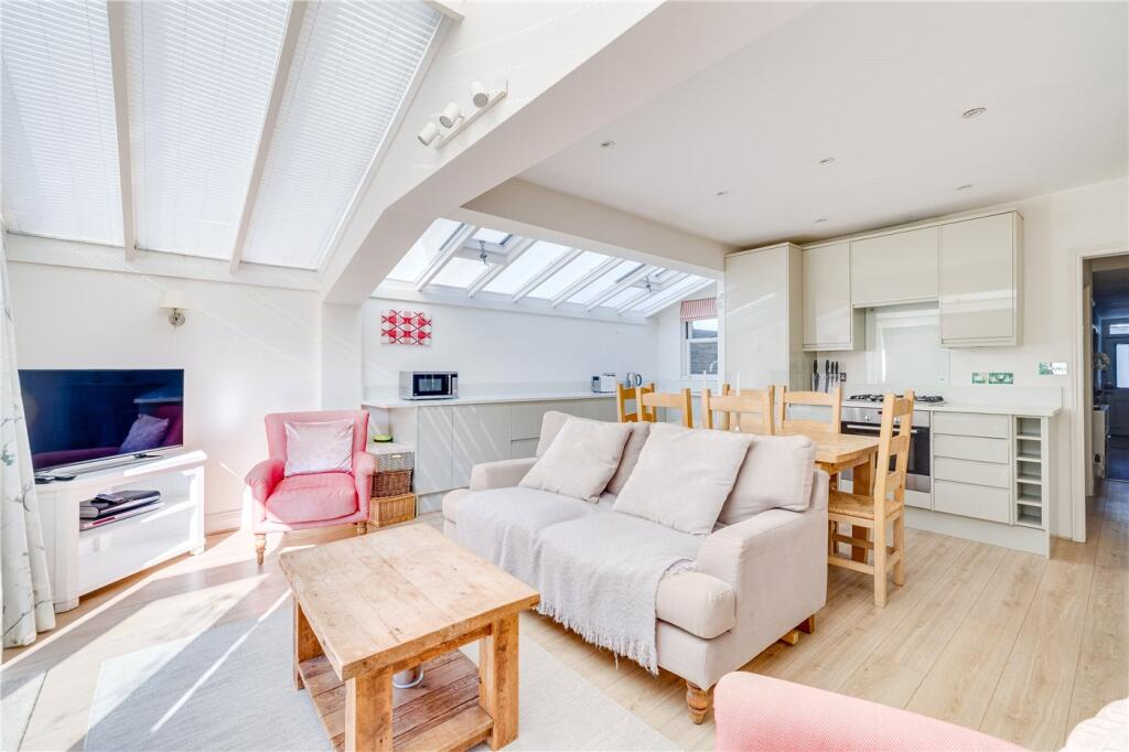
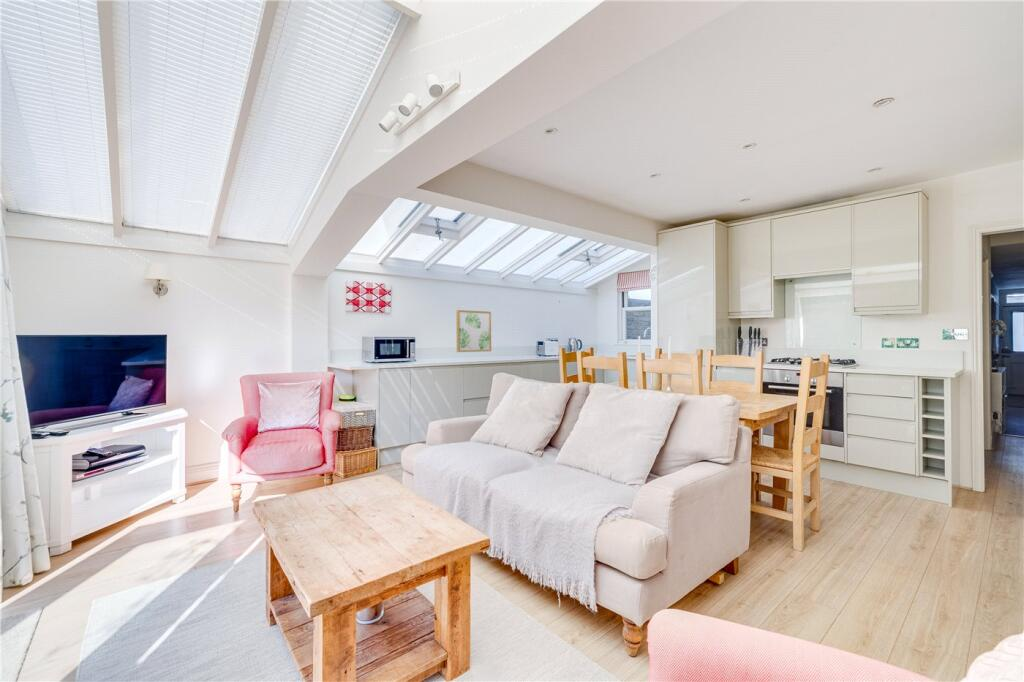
+ wall art [455,309,492,353]
